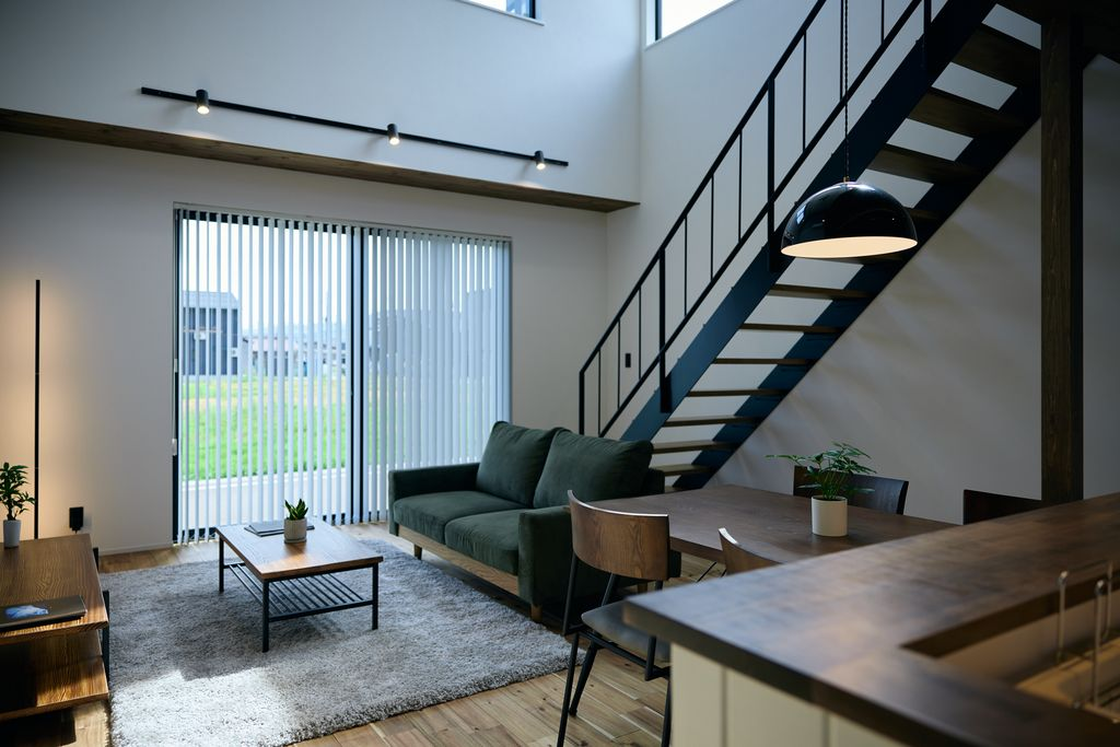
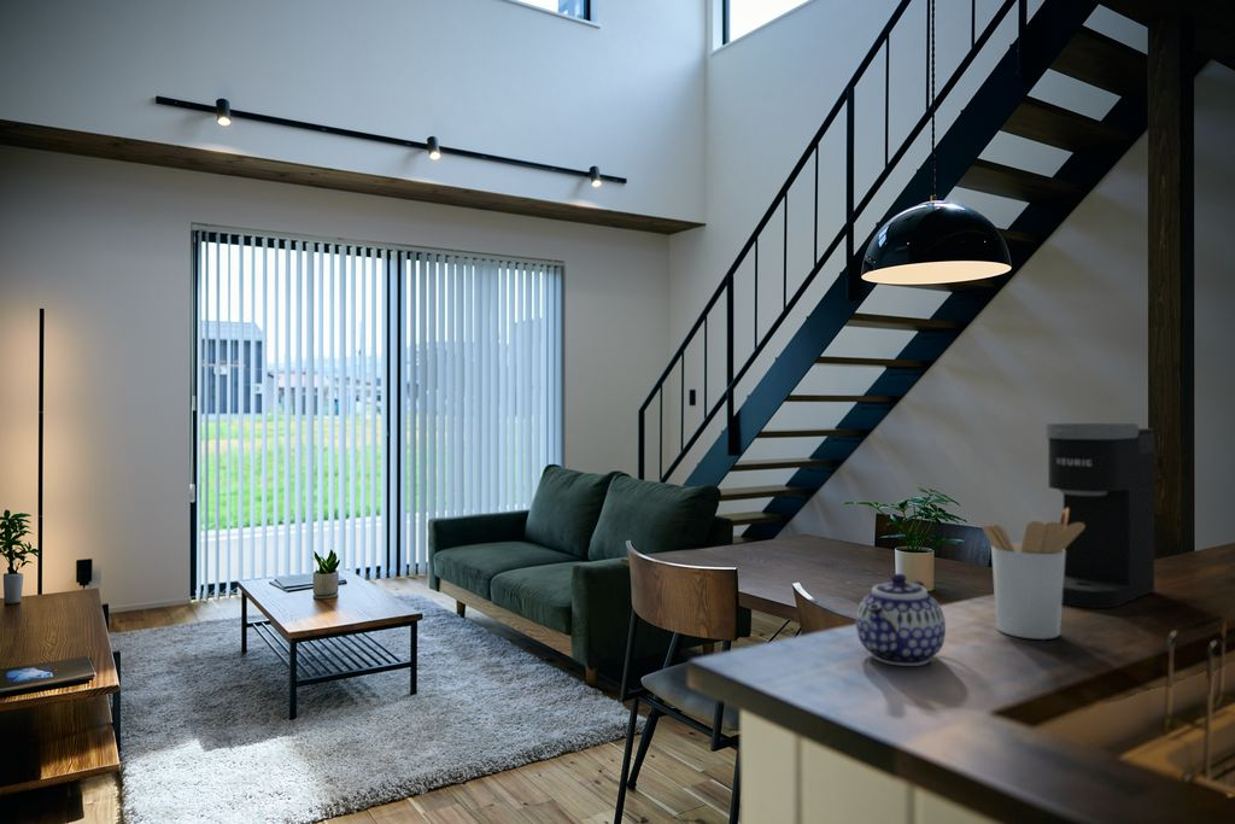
+ coffee maker [1044,421,1155,609]
+ utensil holder [981,508,1085,641]
+ teapot [855,573,947,667]
